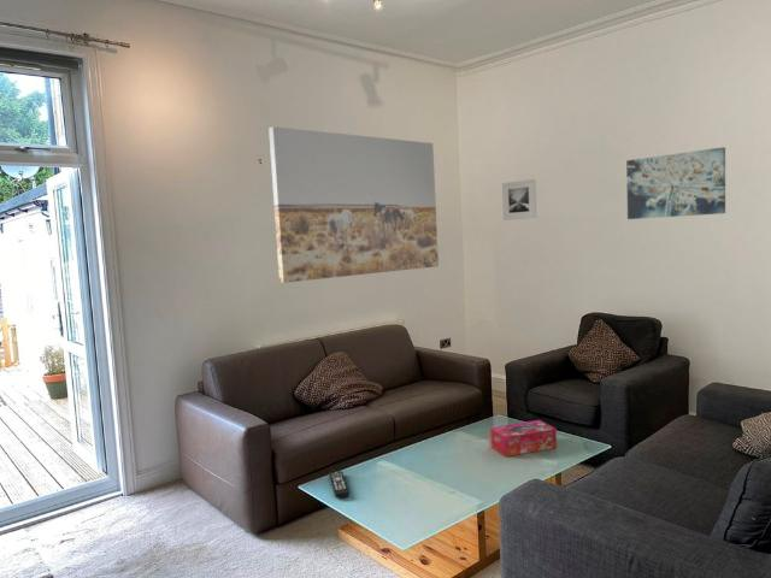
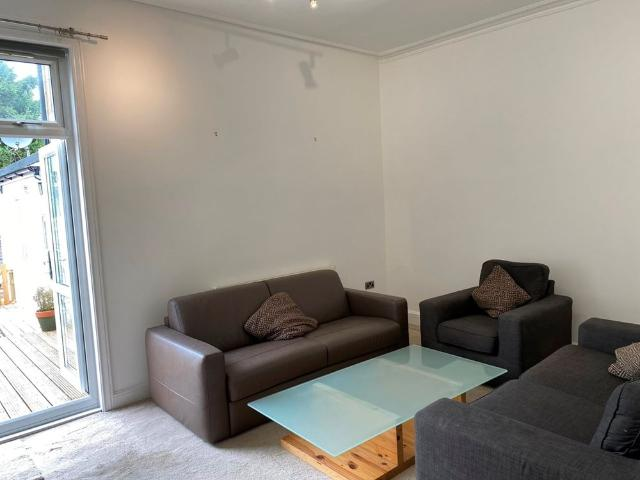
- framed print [501,178,537,222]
- tissue box [489,419,558,458]
- remote control [328,470,351,500]
- wall art [267,125,440,284]
- wall art [625,146,726,220]
